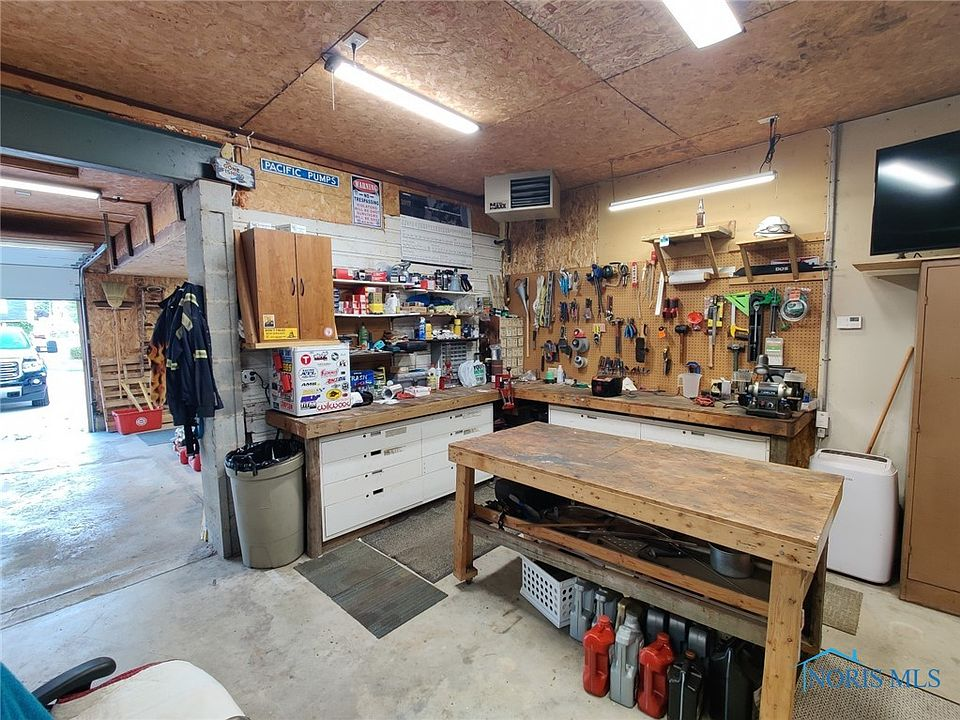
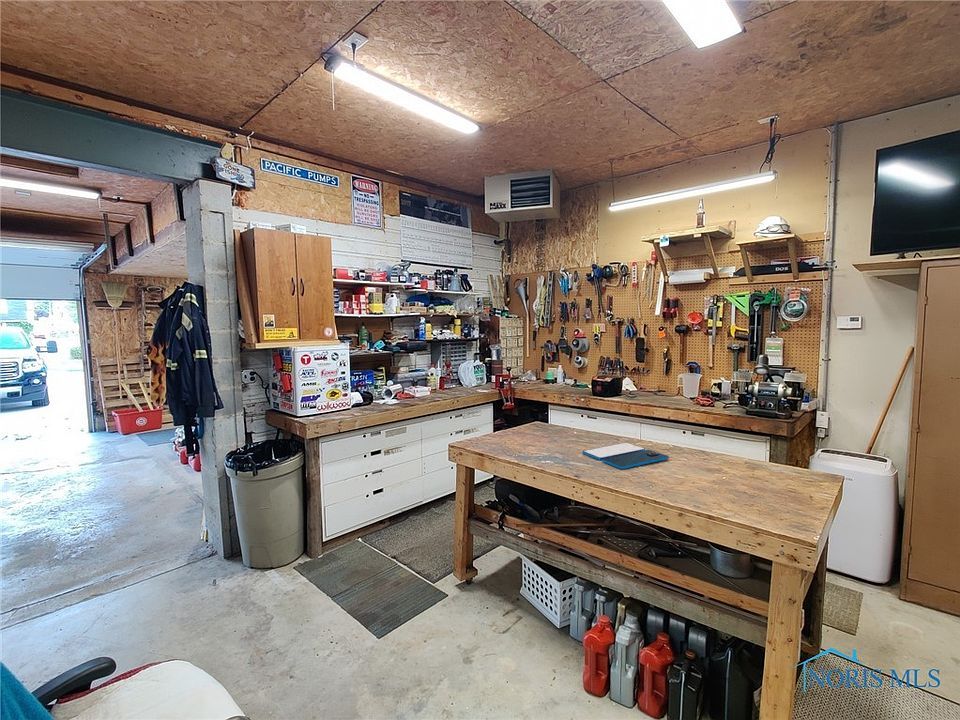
+ smartphone [582,442,670,470]
